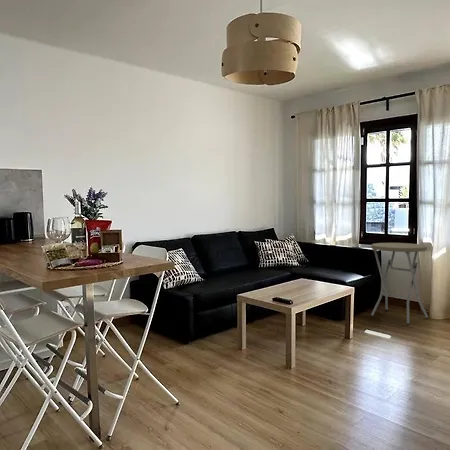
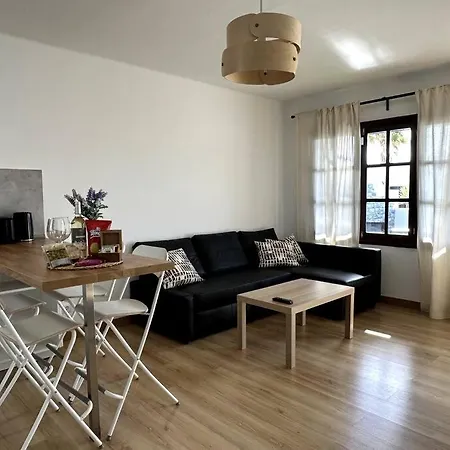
- side table [370,242,429,326]
